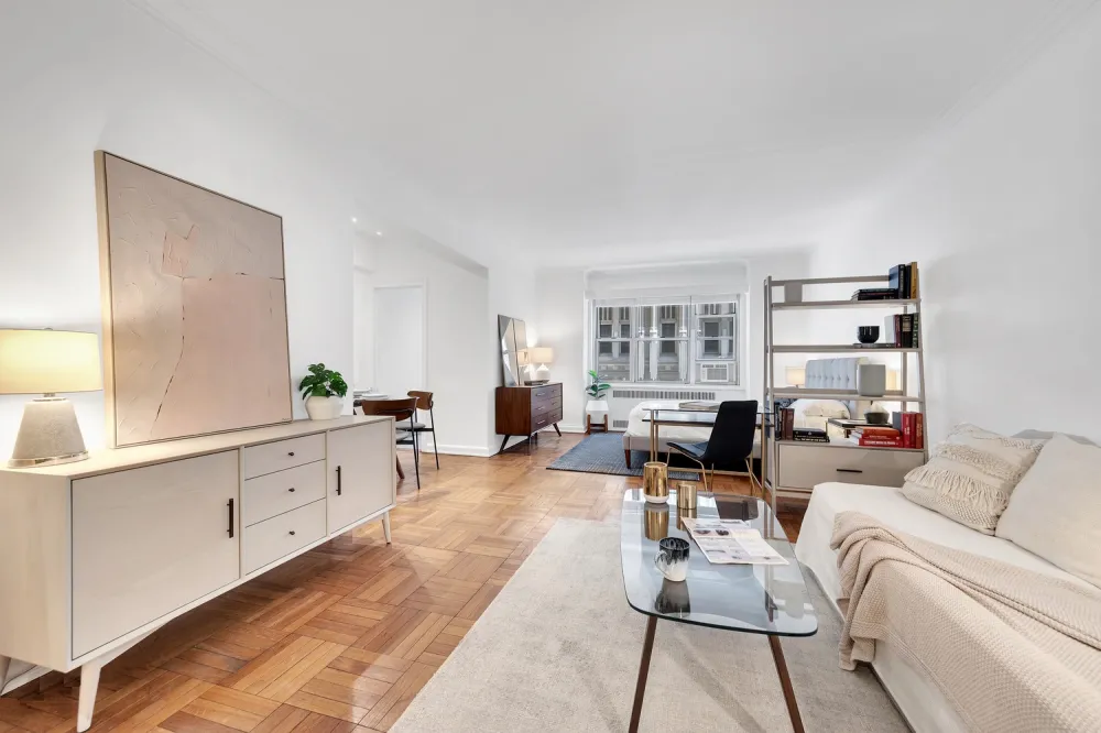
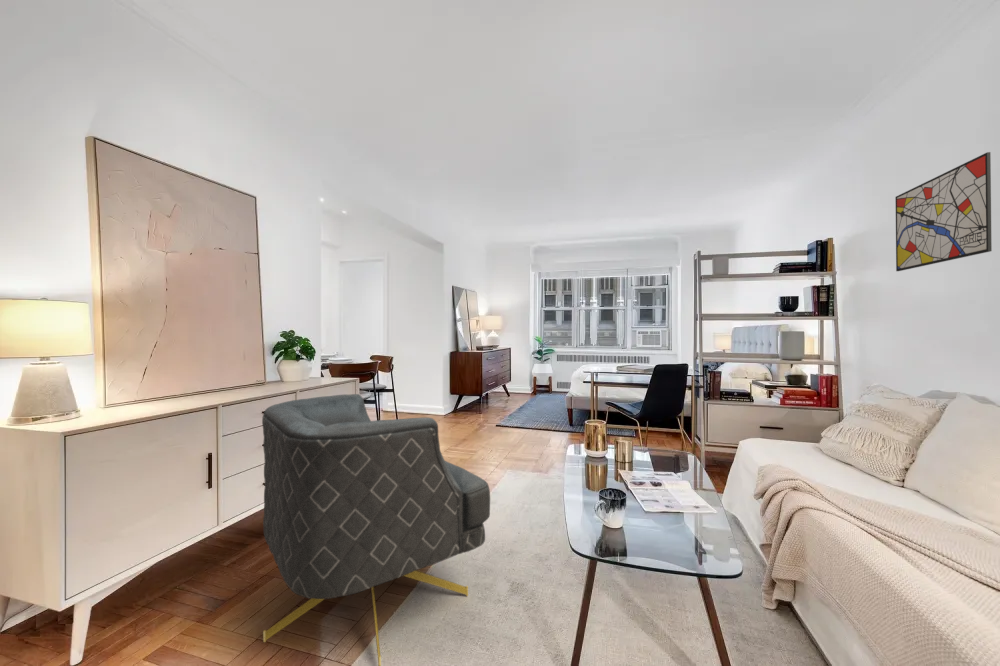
+ wall art [894,151,993,272]
+ armchair [261,393,491,666]
